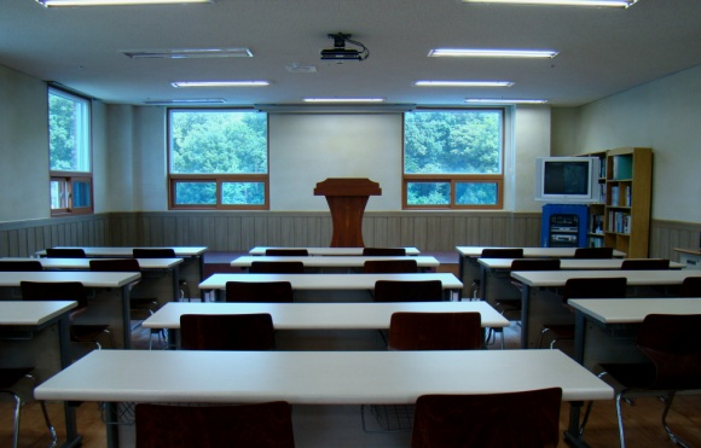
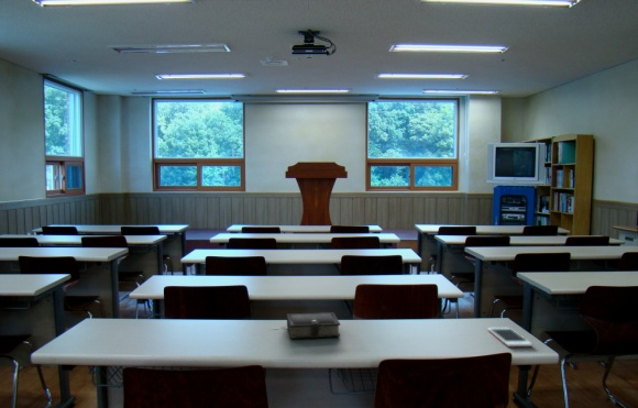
+ book [280,311,341,340]
+ cell phone [486,327,534,348]
